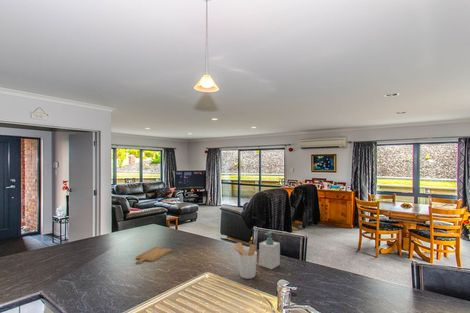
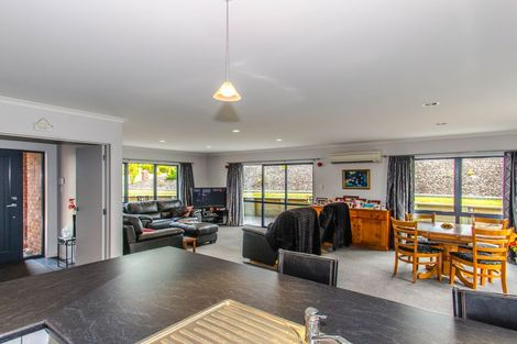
- utensil holder [230,241,258,280]
- chopping board [135,246,172,265]
- soap bottle [258,230,281,270]
